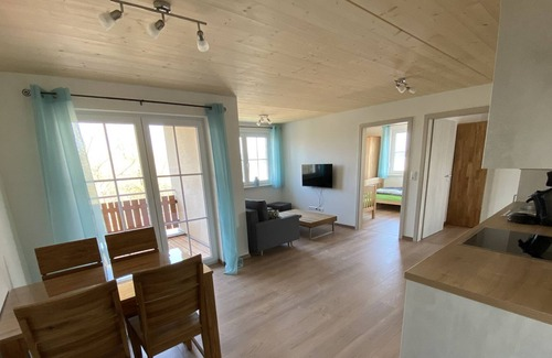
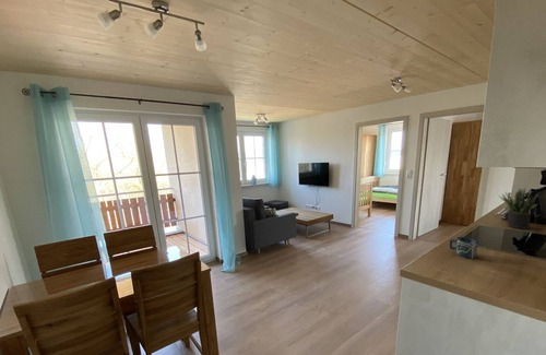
+ cup [449,236,478,260]
+ potted plant [498,187,538,230]
